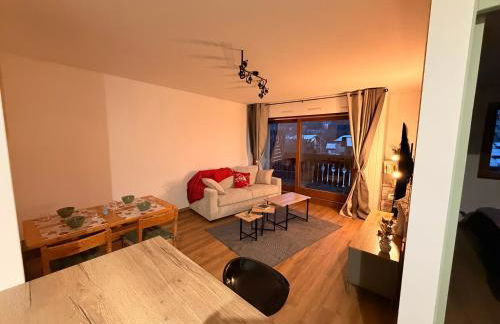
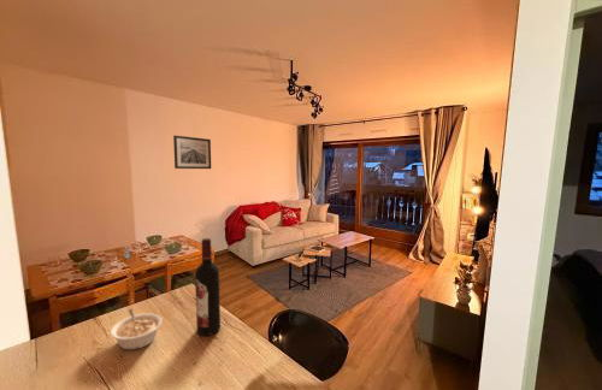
+ wall art [172,135,212,170]
+ wine bottle [194,237,222,337]
+ legume [108,307,164,351]
